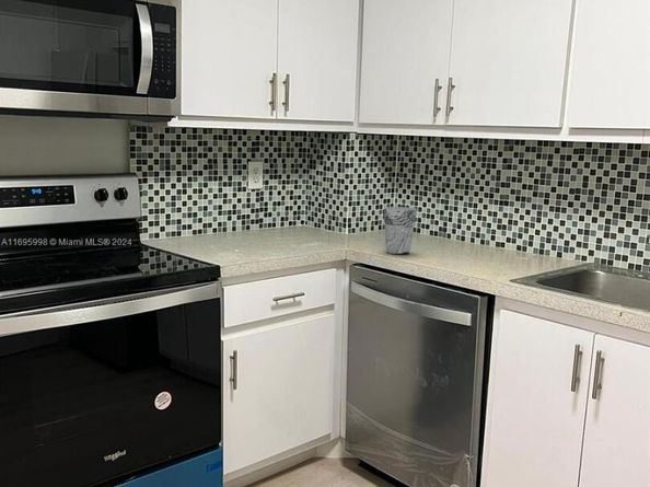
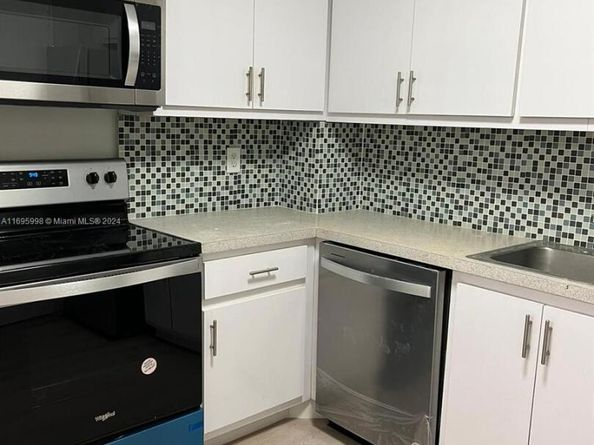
- cup [383,206,418,255]
